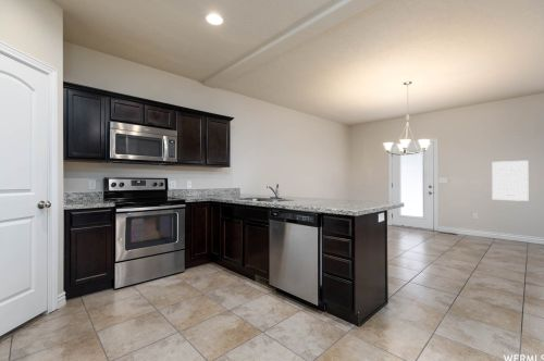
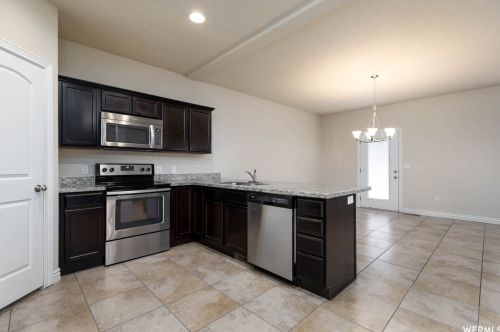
- wall art [491,160,529,202]
